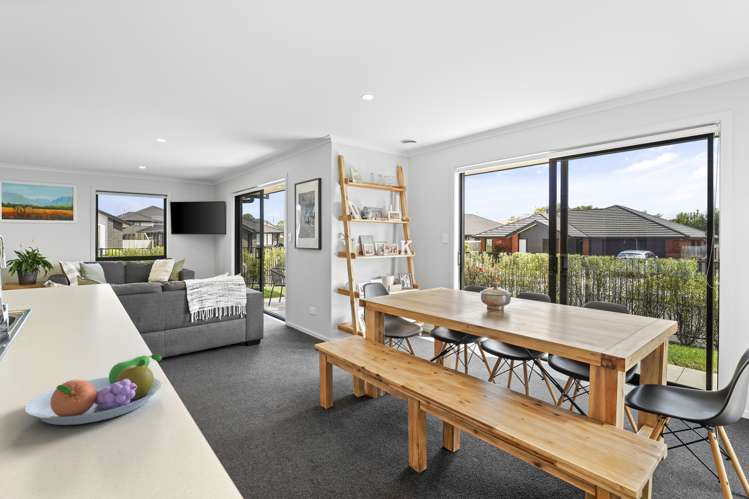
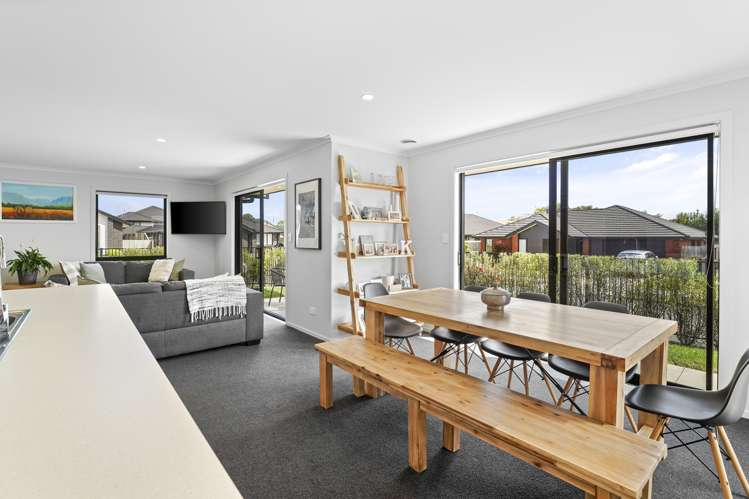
- fruit bowl [24,353,163,426]
